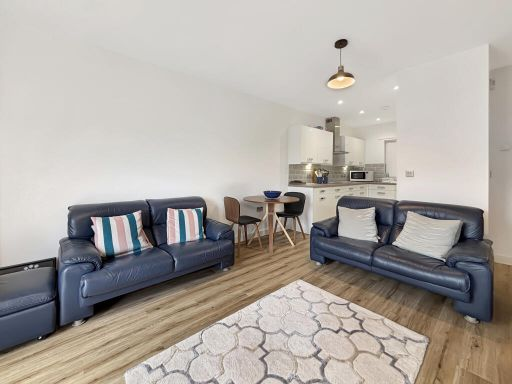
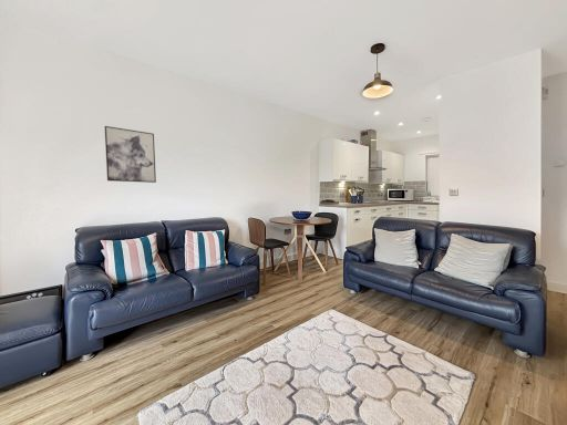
+ wall art [103,125,157,184]
